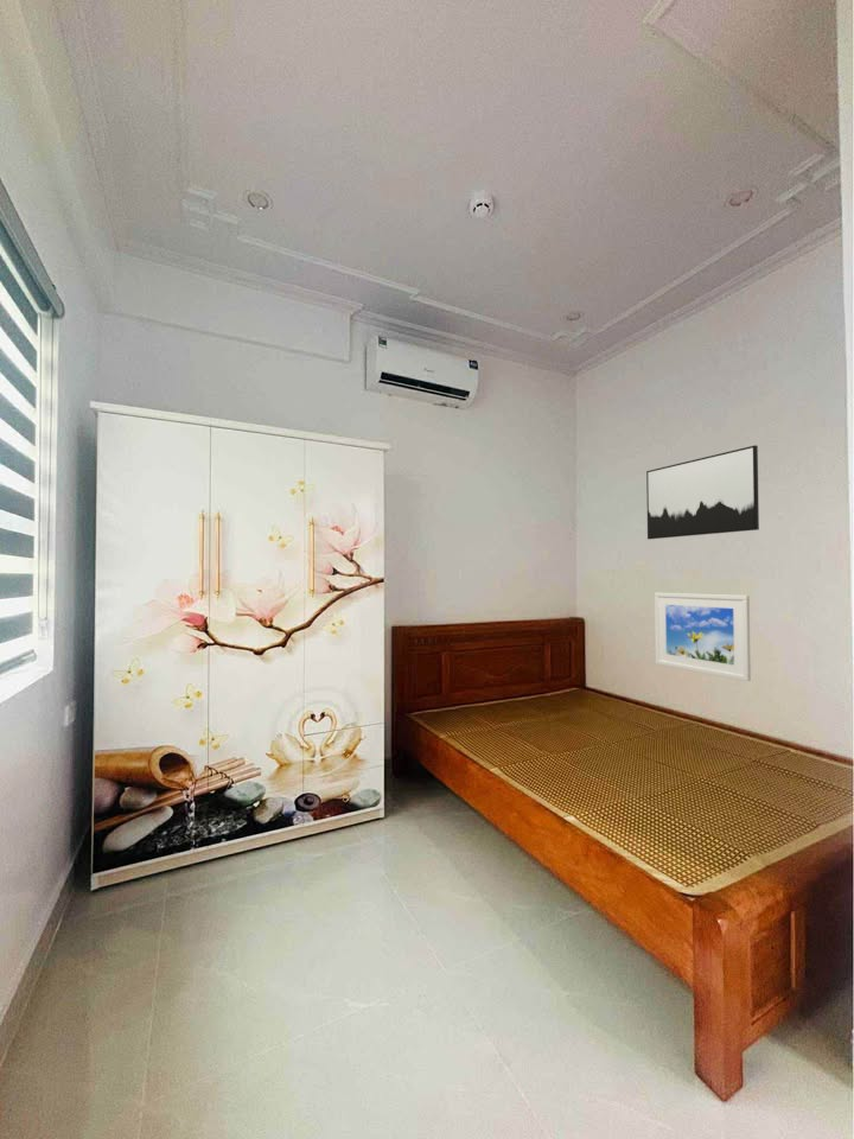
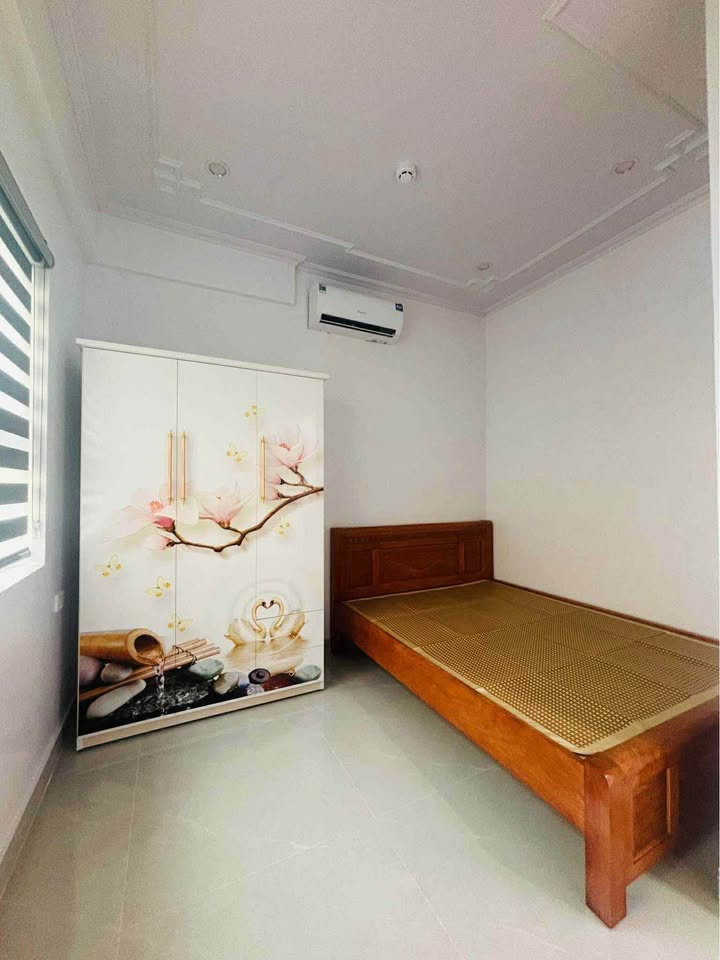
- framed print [654,591,752,682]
- wall art [645,444,760,540]
